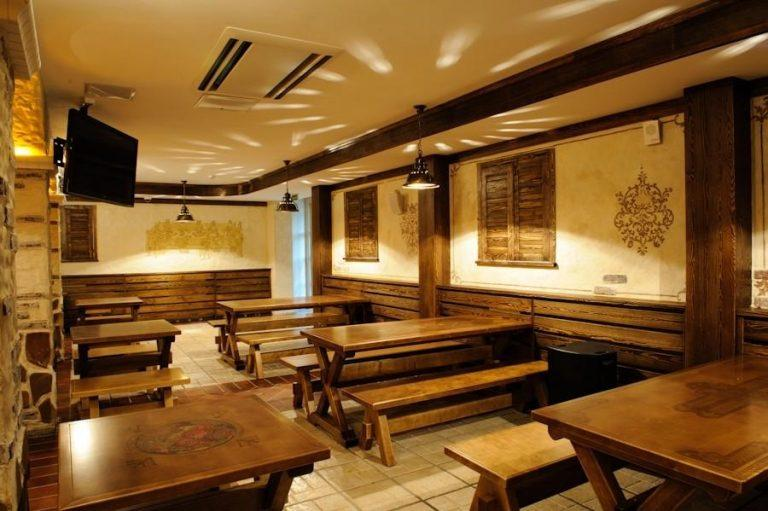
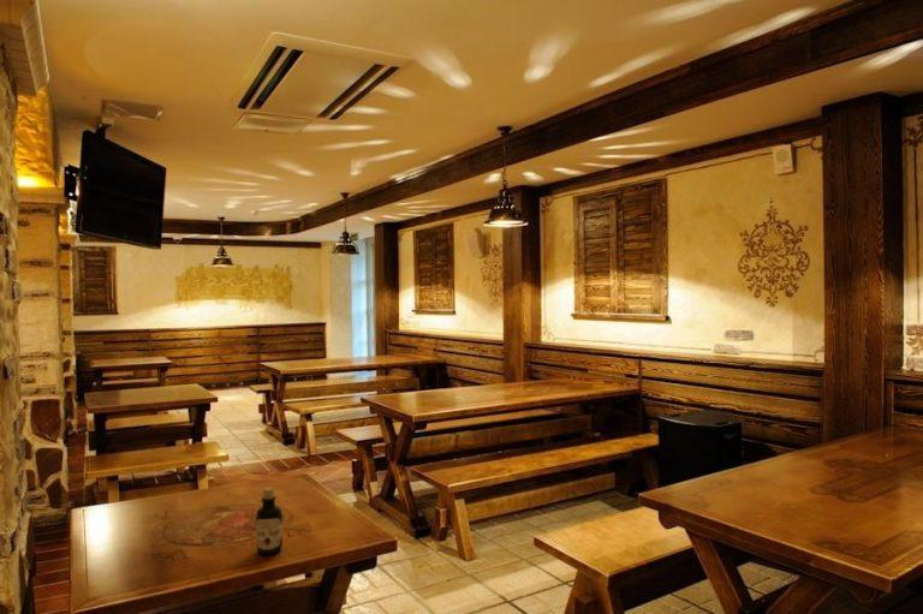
+ bottle [255,487,284,555]
